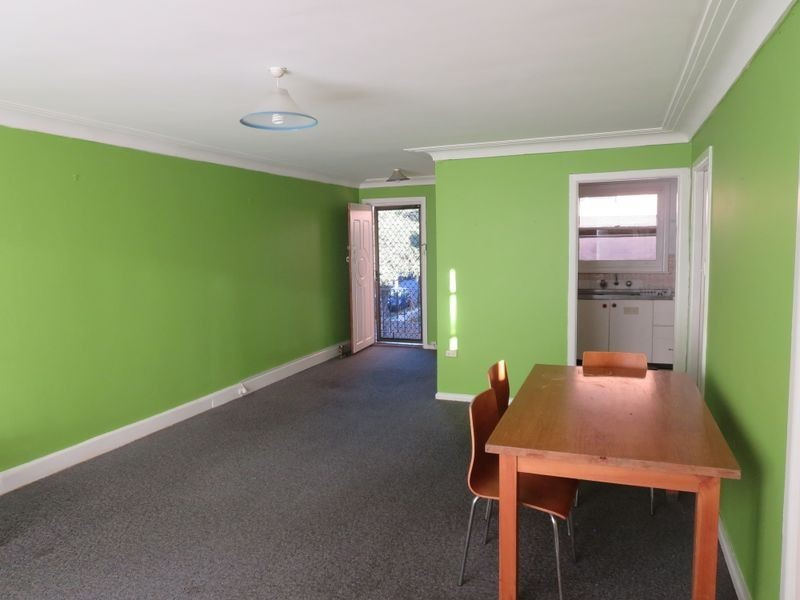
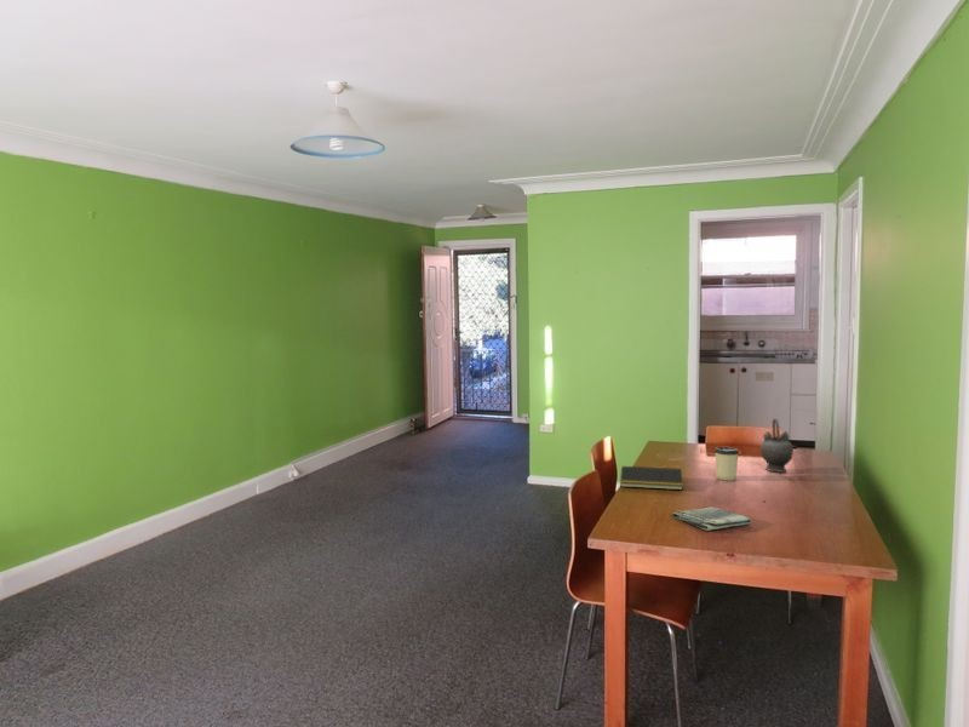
+ dish towel [671,505,753,532]
+ cup [713,446,740,482]
+ notepad [619,465,684,491]
+ teapot [759,417,795,474]
